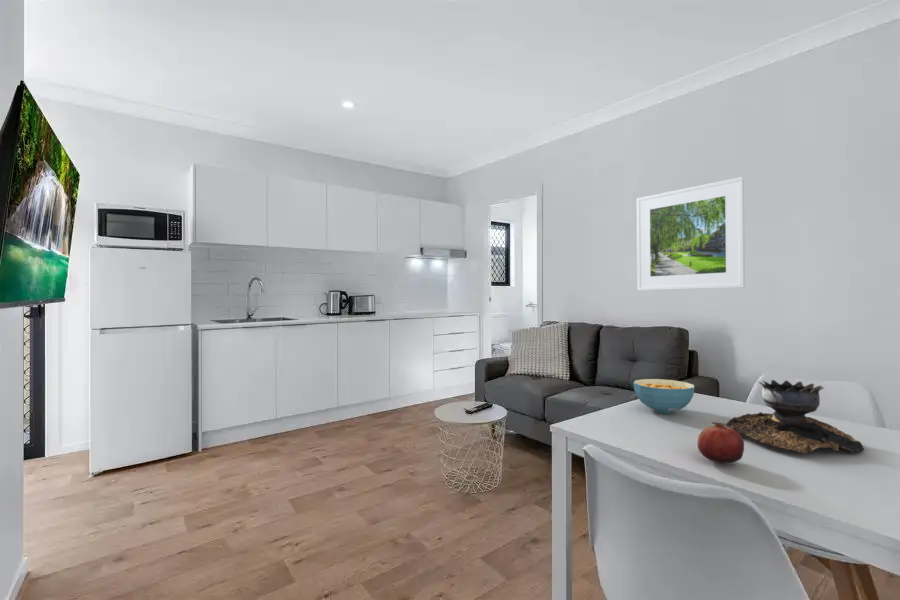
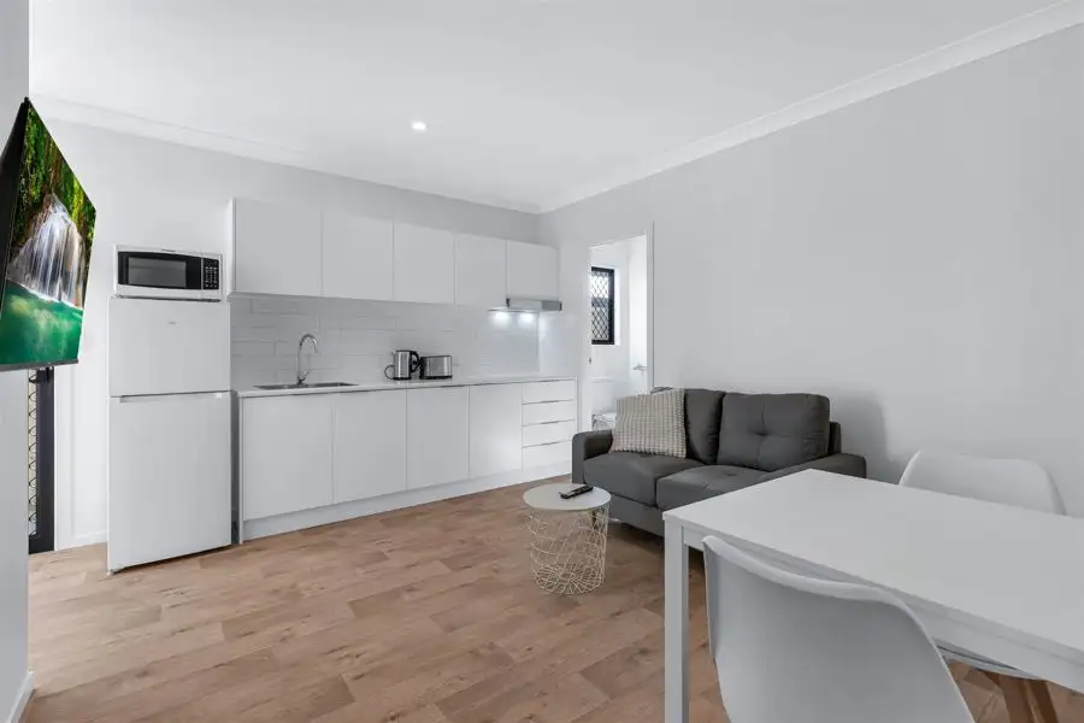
- cereal bowl [632,378,695,414]
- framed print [636,176,746,292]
- brazier [725,379,865,454]
- fruit [696,421,745,464]
